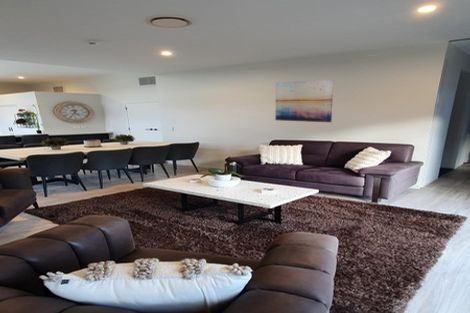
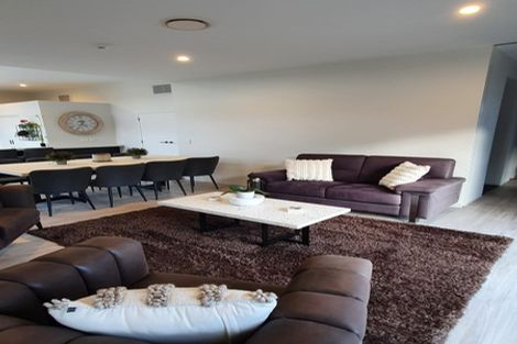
- wall art [274,79,334,123]
